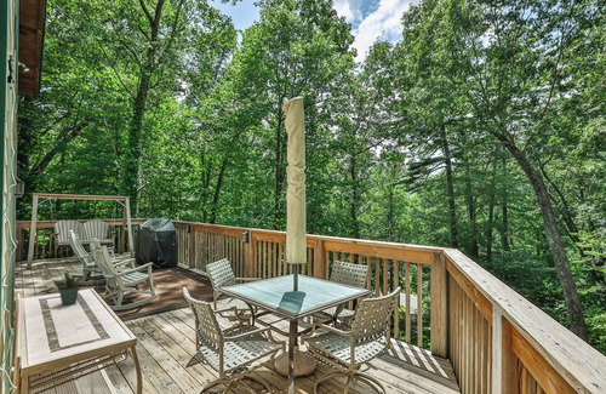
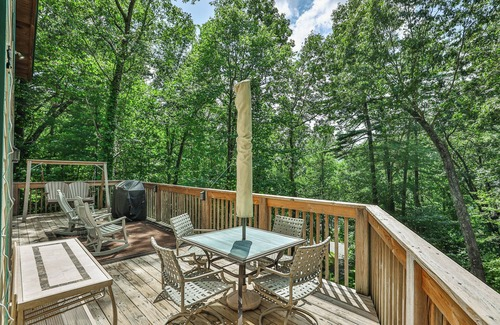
- potted plant [56,272,84,306]
